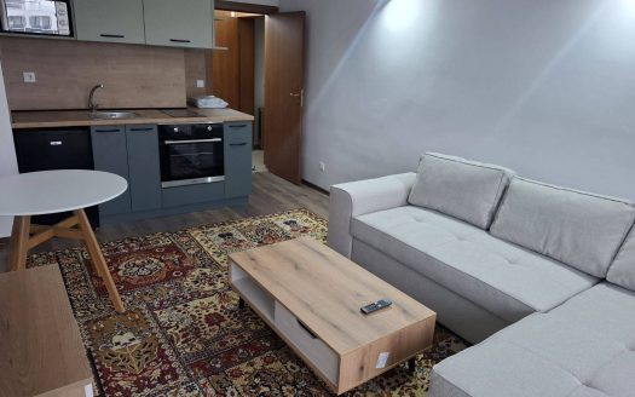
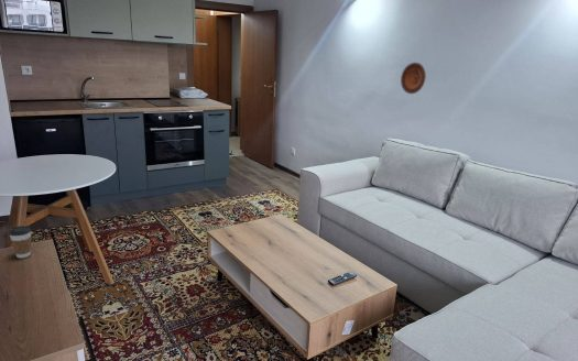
+ decorative plate [400,62,427,95]
+ coffee cup [8,225,32,259]
